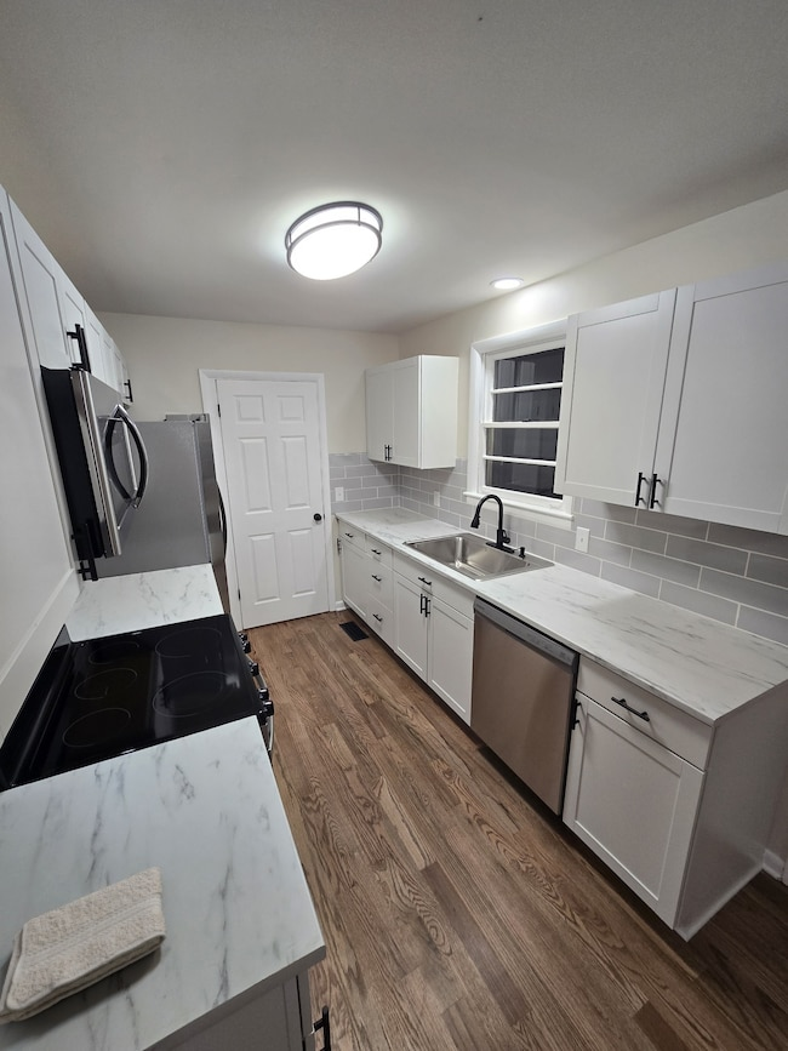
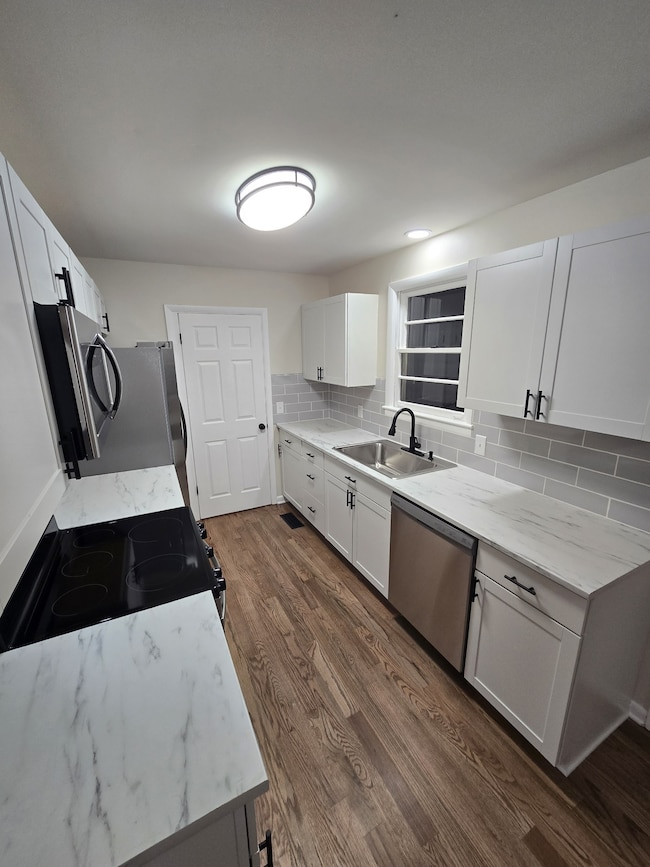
- washcloth [0,866,167,1026]
